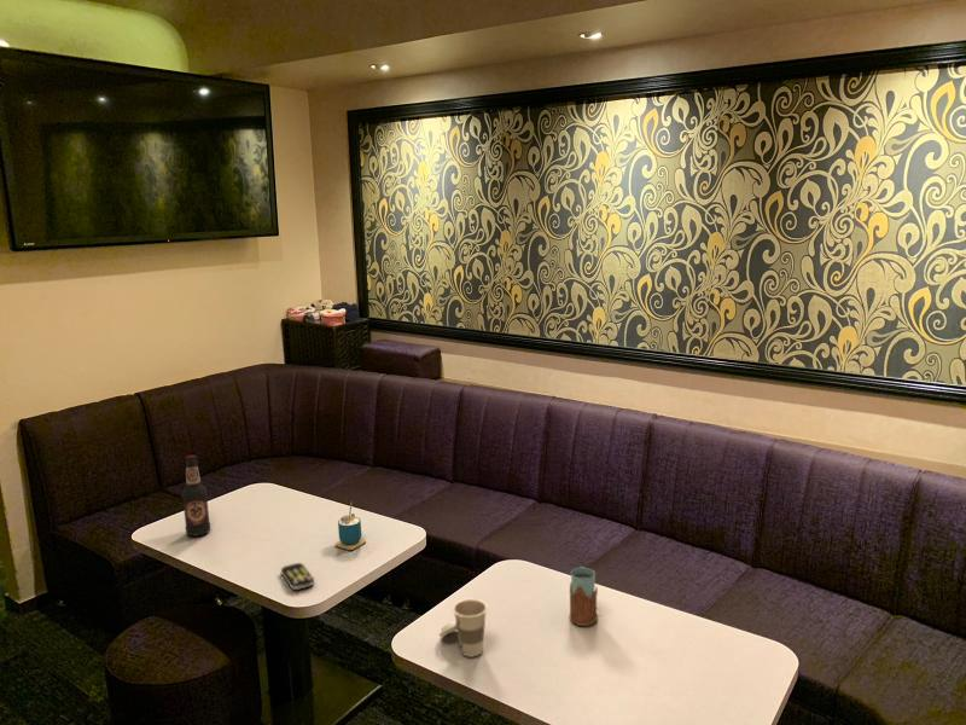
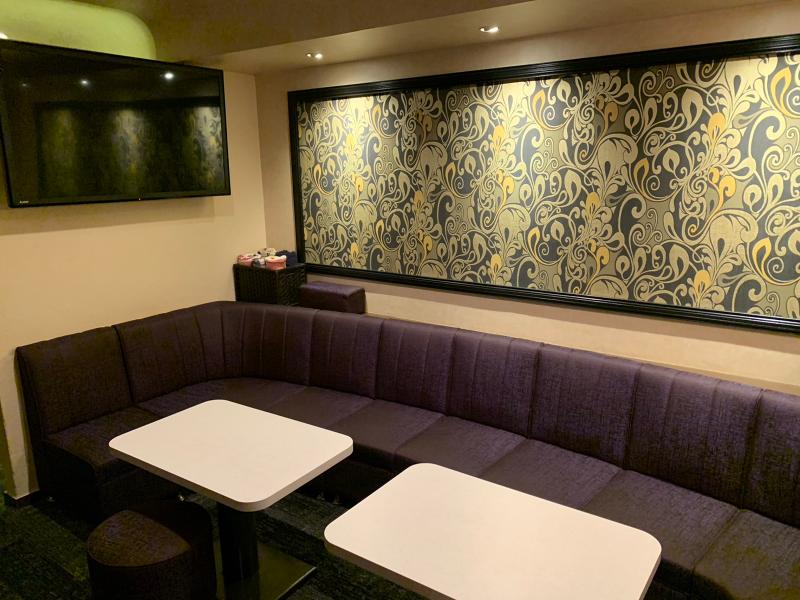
- cup [438,598,489,657]
- remote control [280,562,315,591]
- drinking glass [569,567,599,627]
- cup [334,501,367,551]
- bottle [181,454,211,538]
